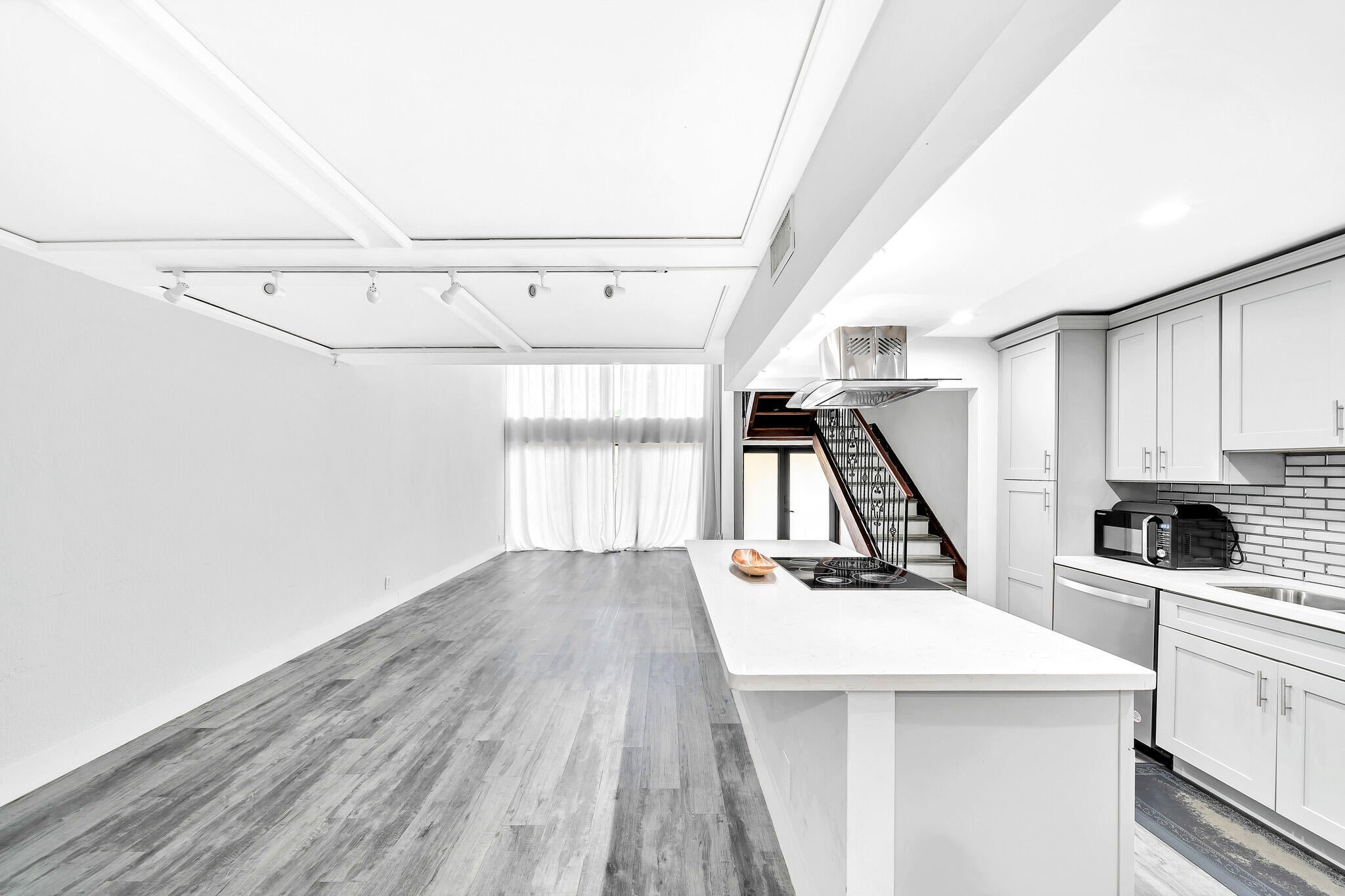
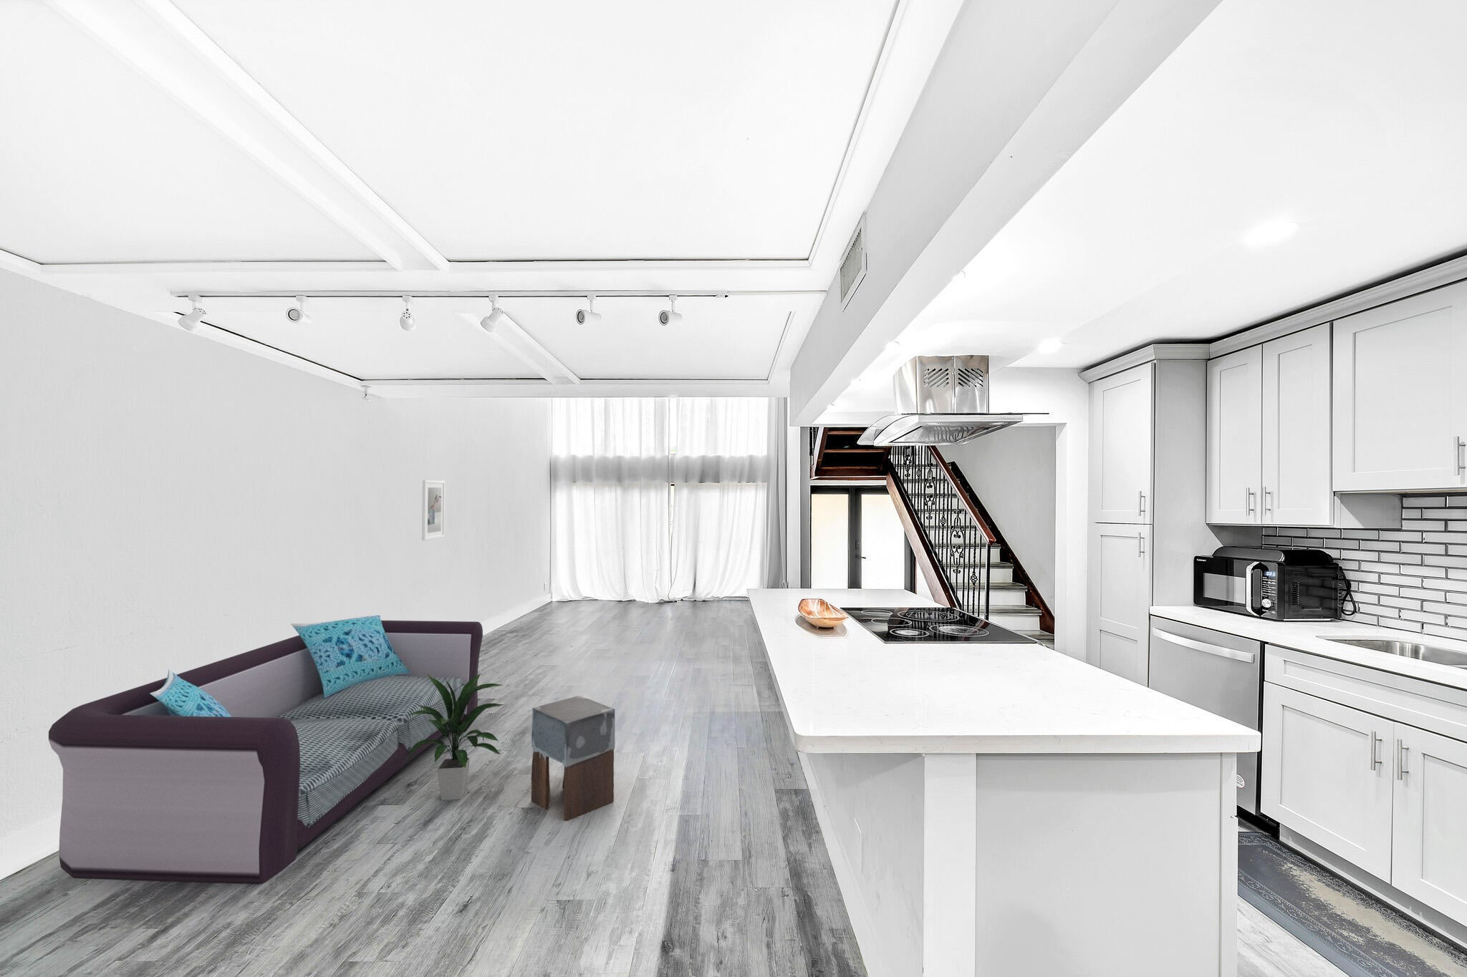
+ indoor plant [406,673,506,801]
+ sofa [48,613,483,884]
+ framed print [421,480,446,541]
+ stool [531,695,615,822]
